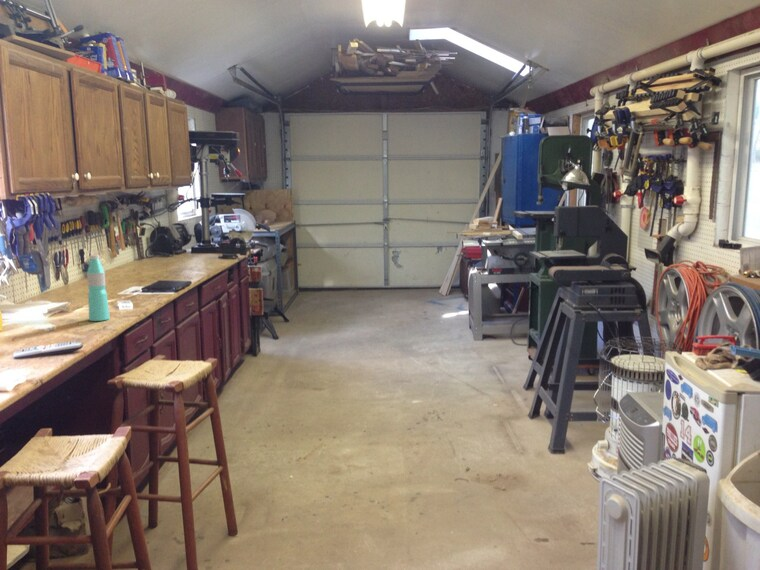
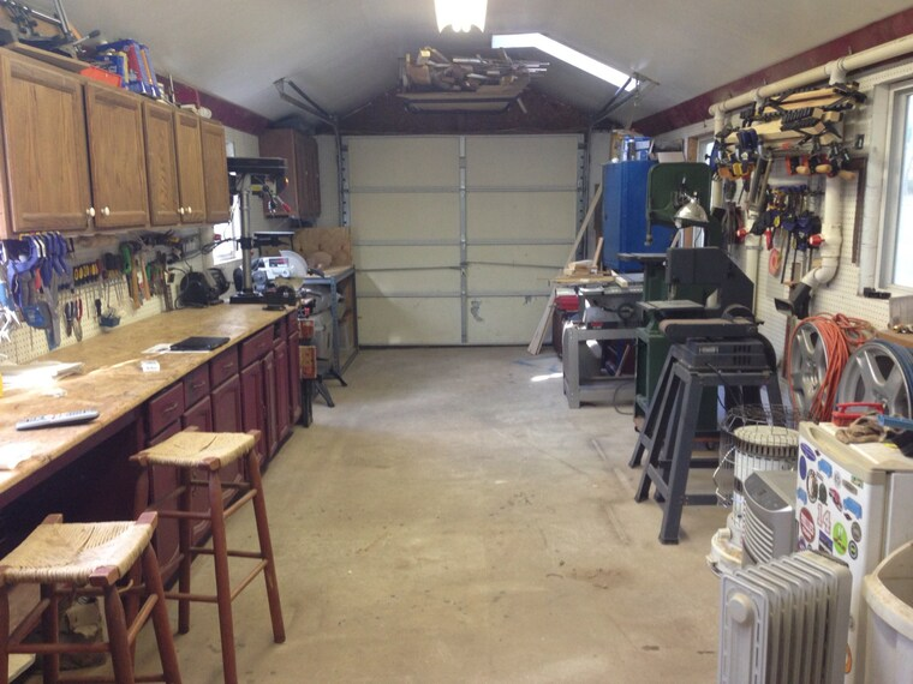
- water bottle [86,254,111,322]
